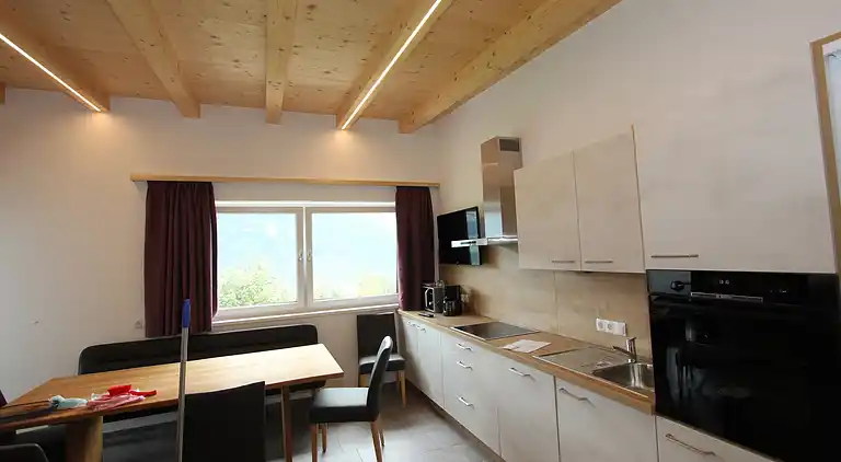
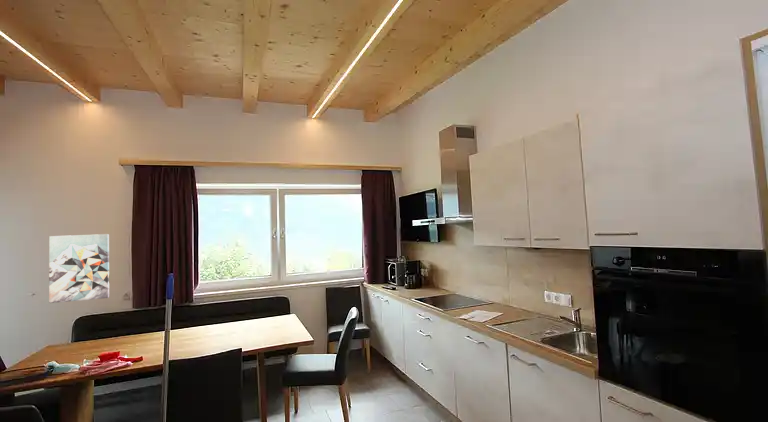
+ wall art [48,233,110,304]
